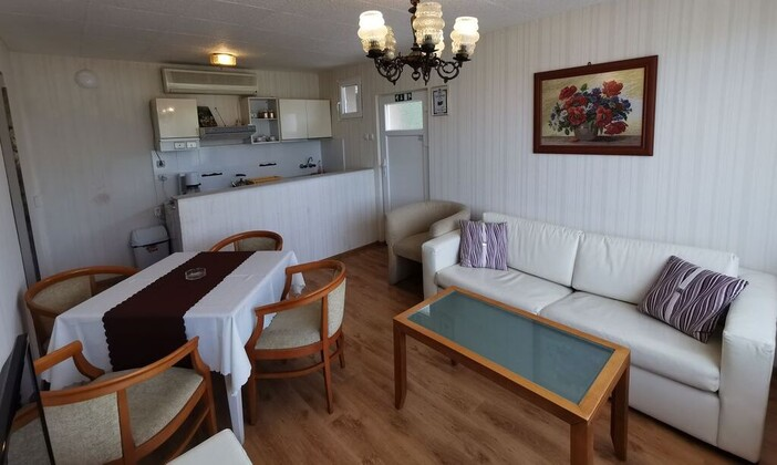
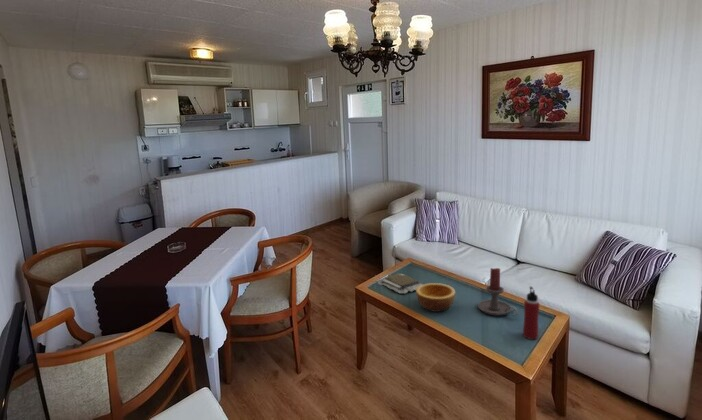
+ book [374,273,423,294]
+ bowl [415,282,456,313]
+ water bottle [522,286,540,340]
+ candle holder [477,267,519,317]
